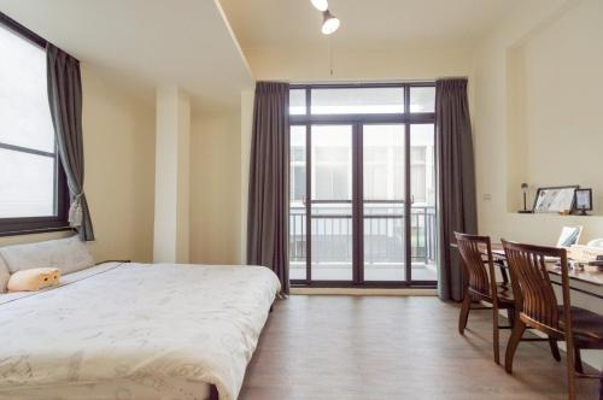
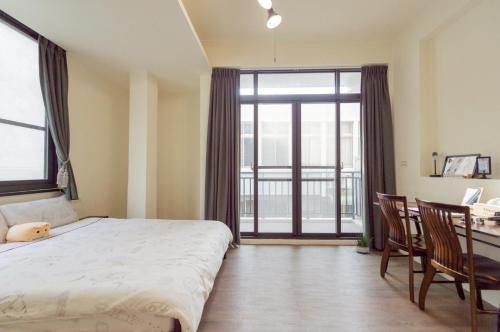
+ potted plant [350,229,373,254]
